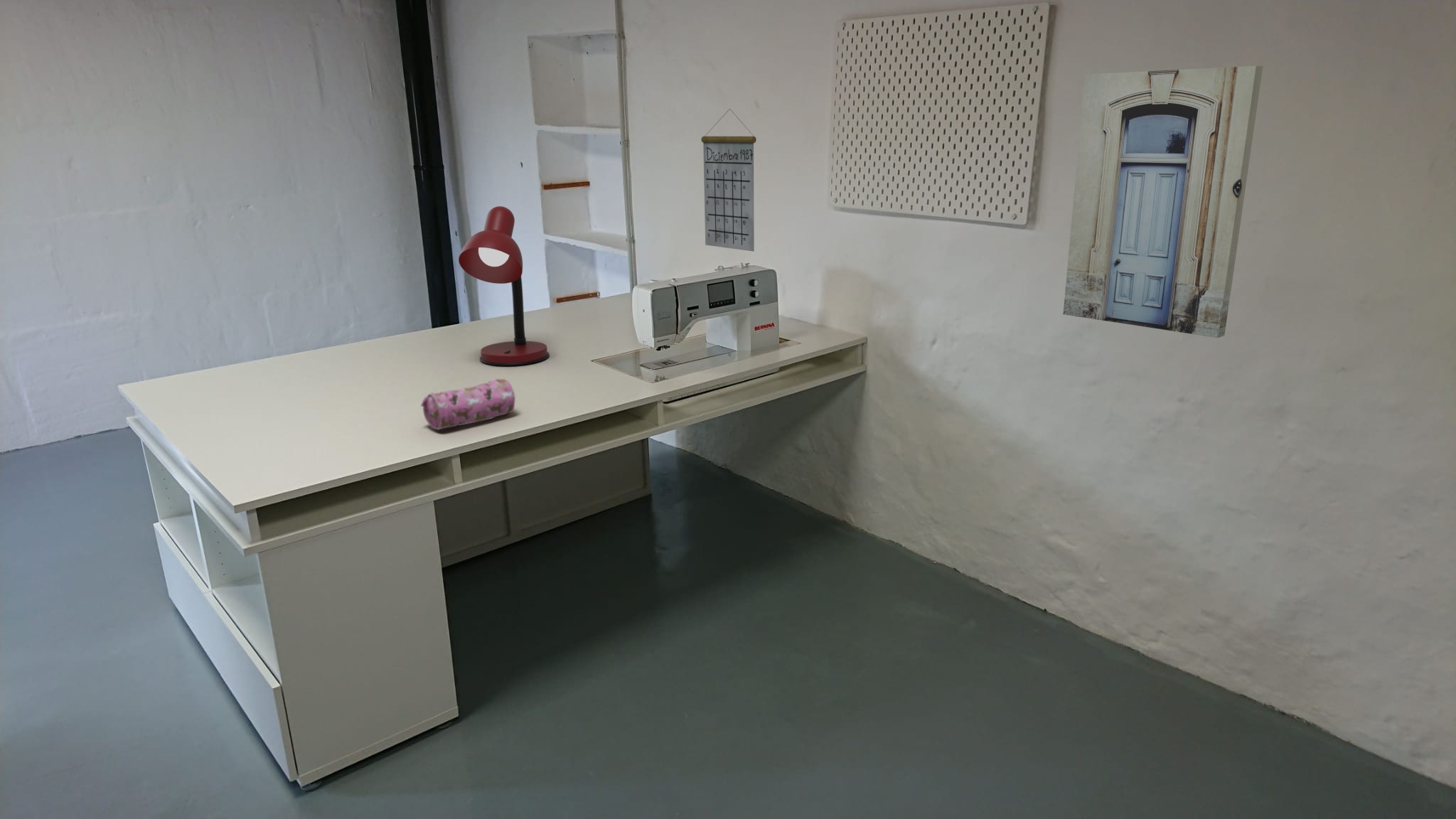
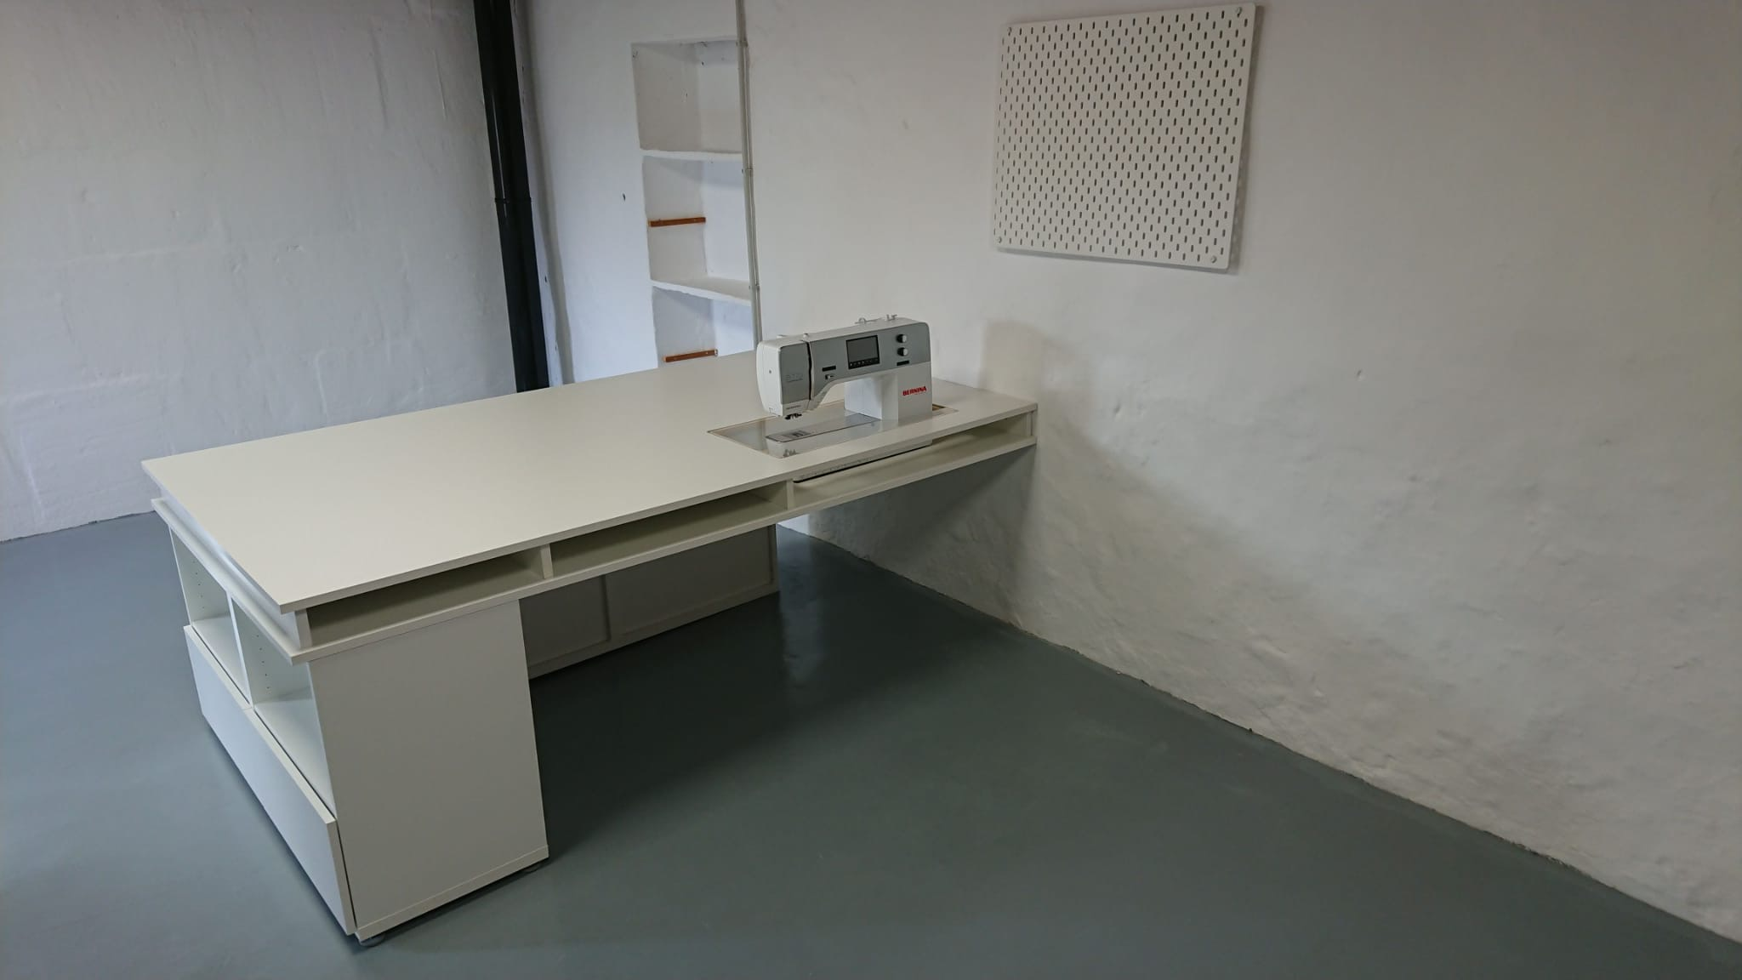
- calendar [700,108,757,252]
- pencil case [420,378,516,431]
- wall art [1062,65,1263,338]
- desk lamp [458,205,550,366]
